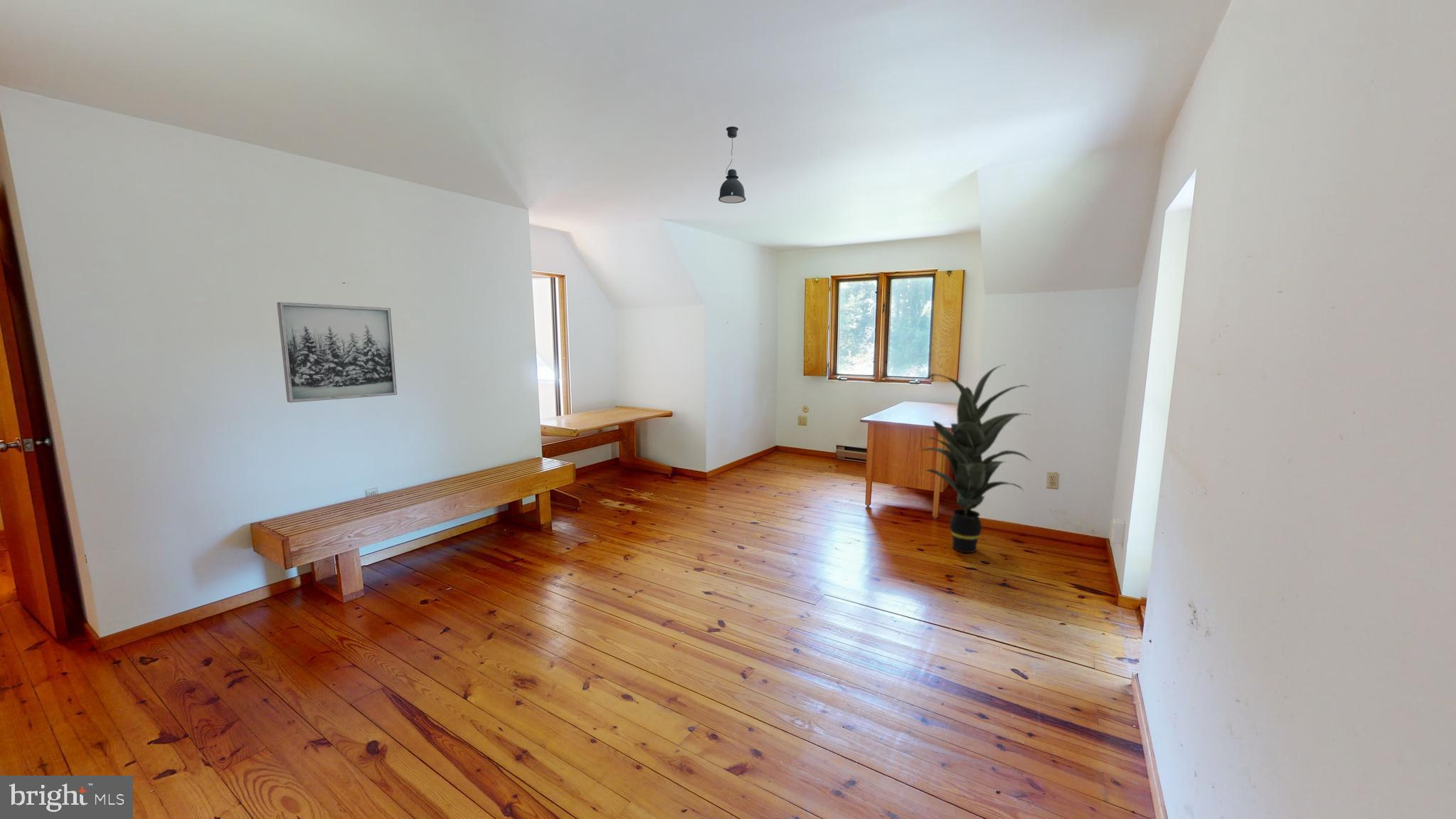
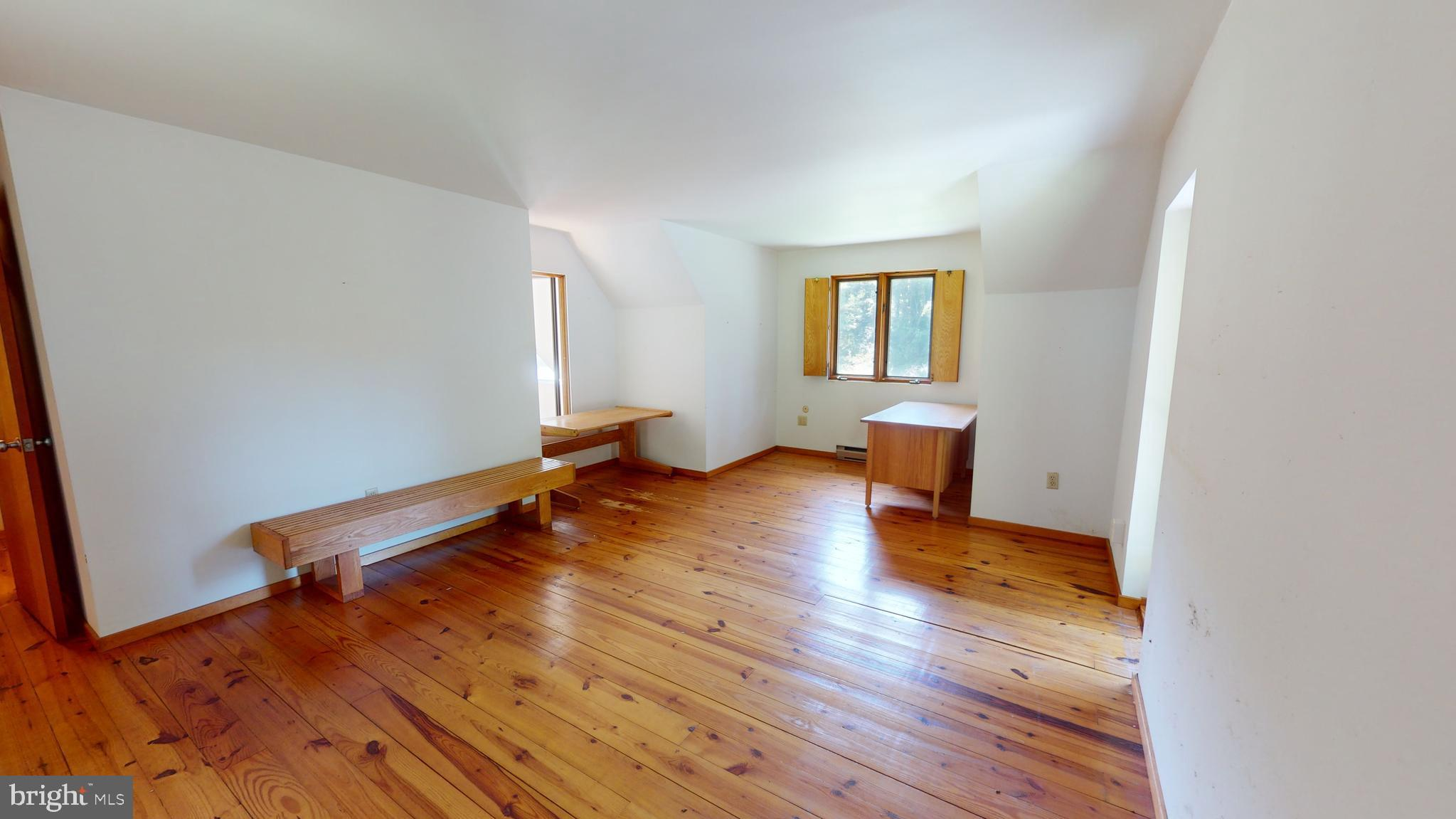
- pendant light [718,126,747,204]
- indoor plant [918,364,1033,554]
- wall art [276,302,398,403]
